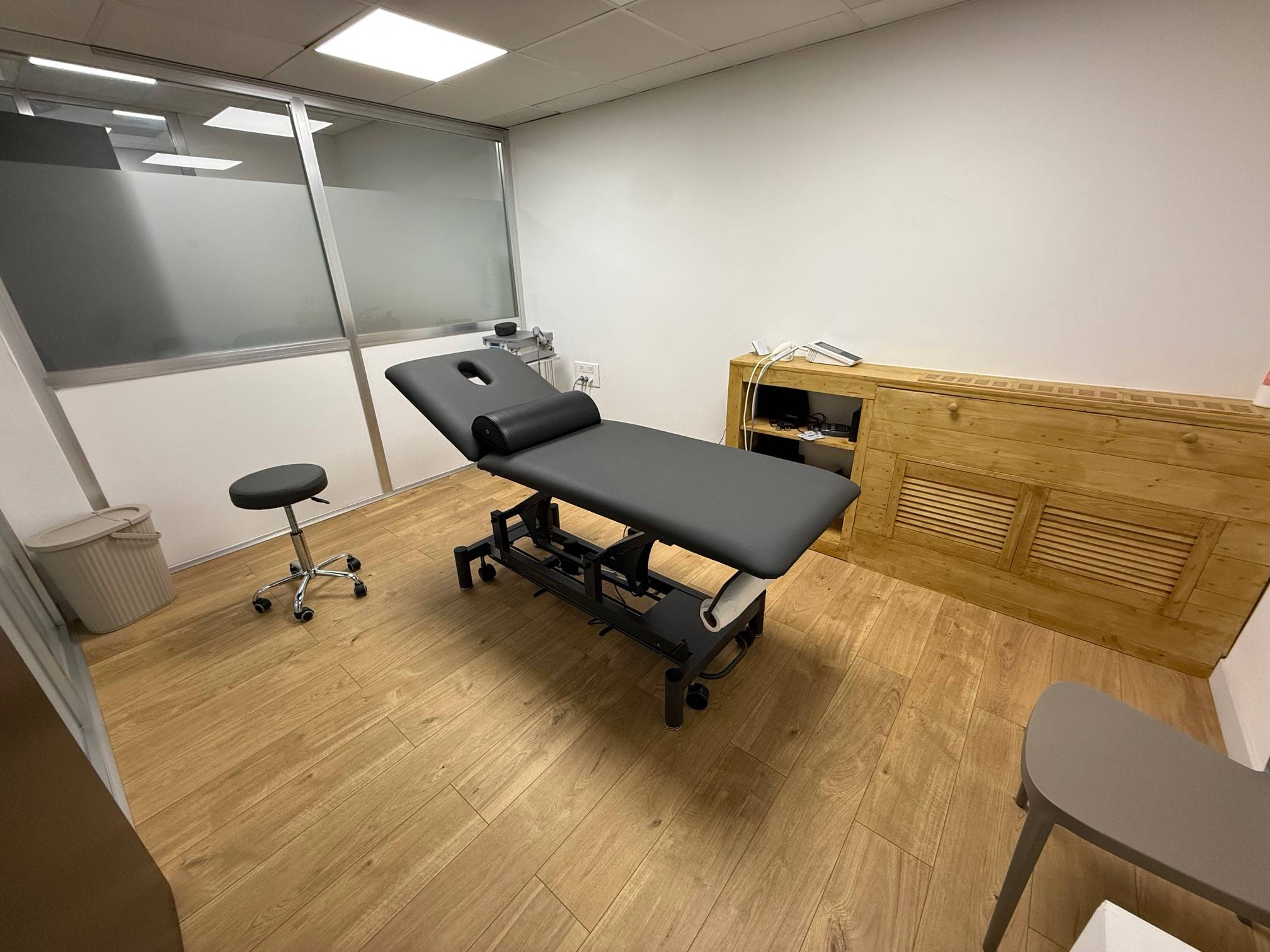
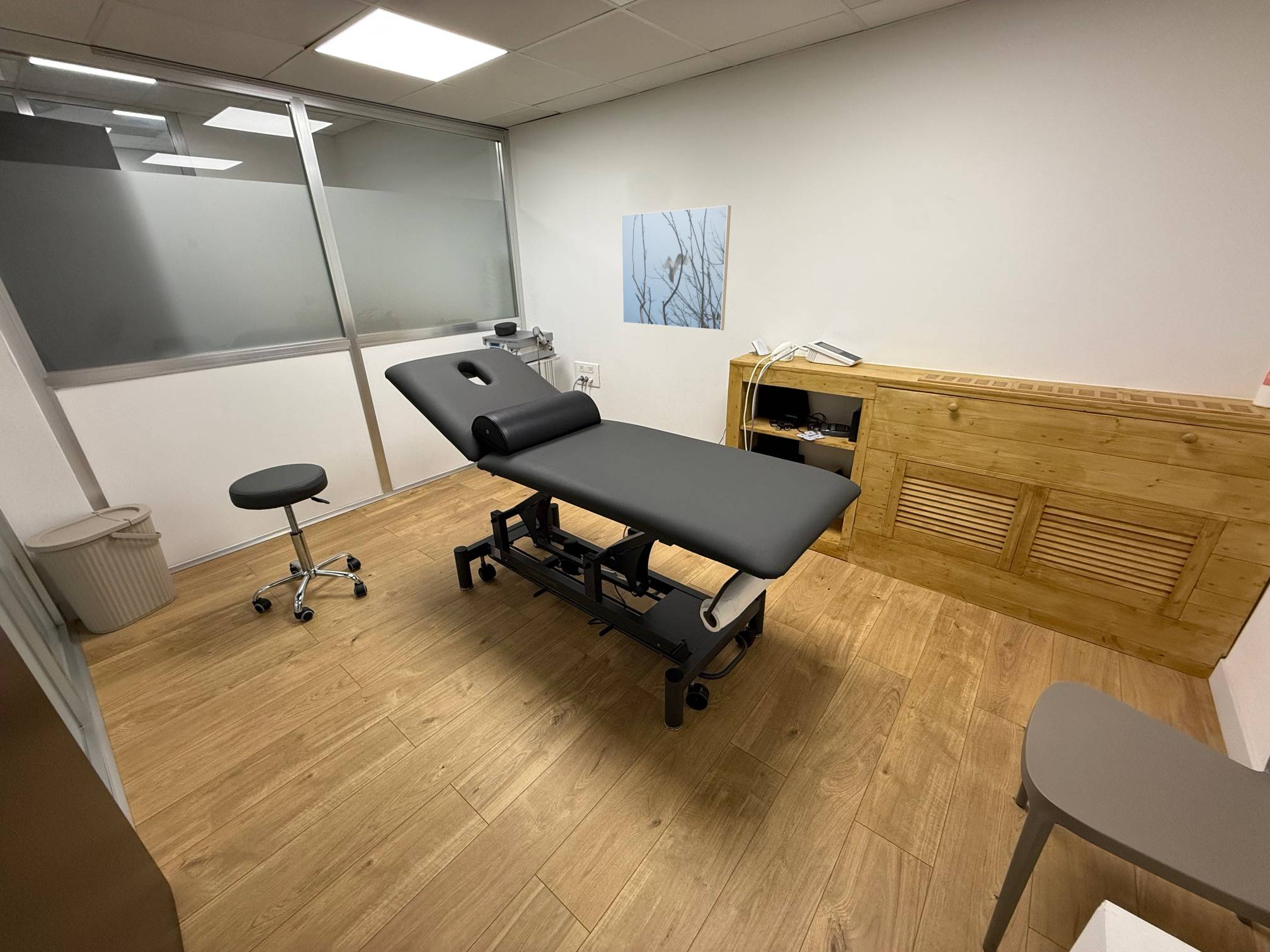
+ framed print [621,205,731,331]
